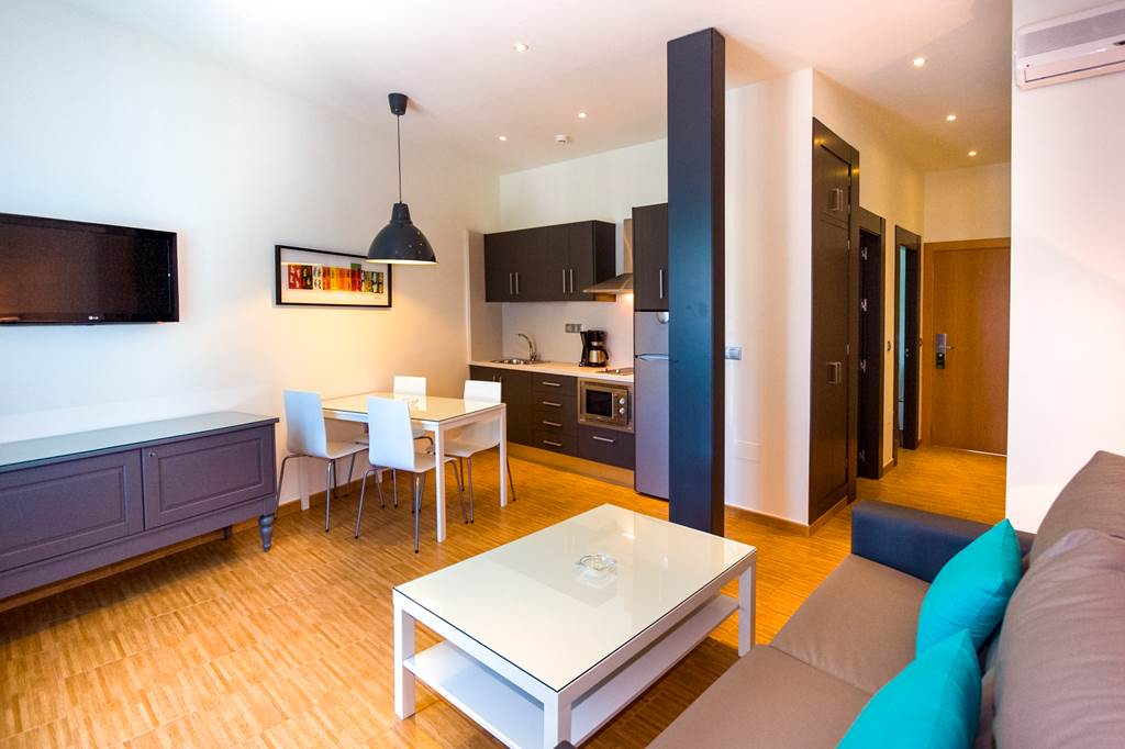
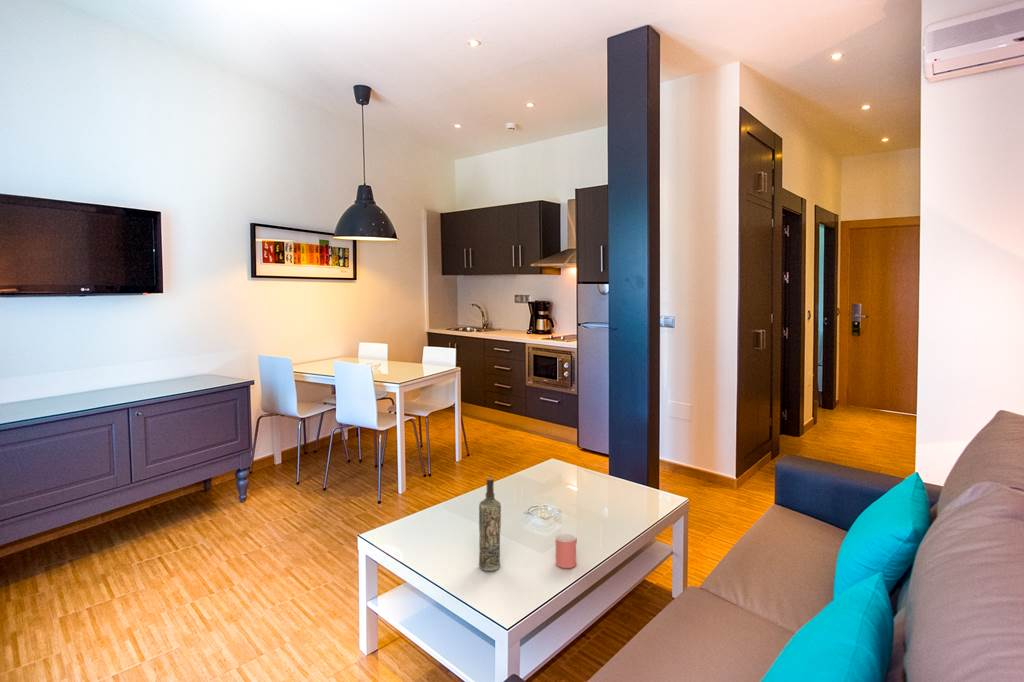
+ bottle [478,476,502,572]
+ cup [555,533,578,569]
